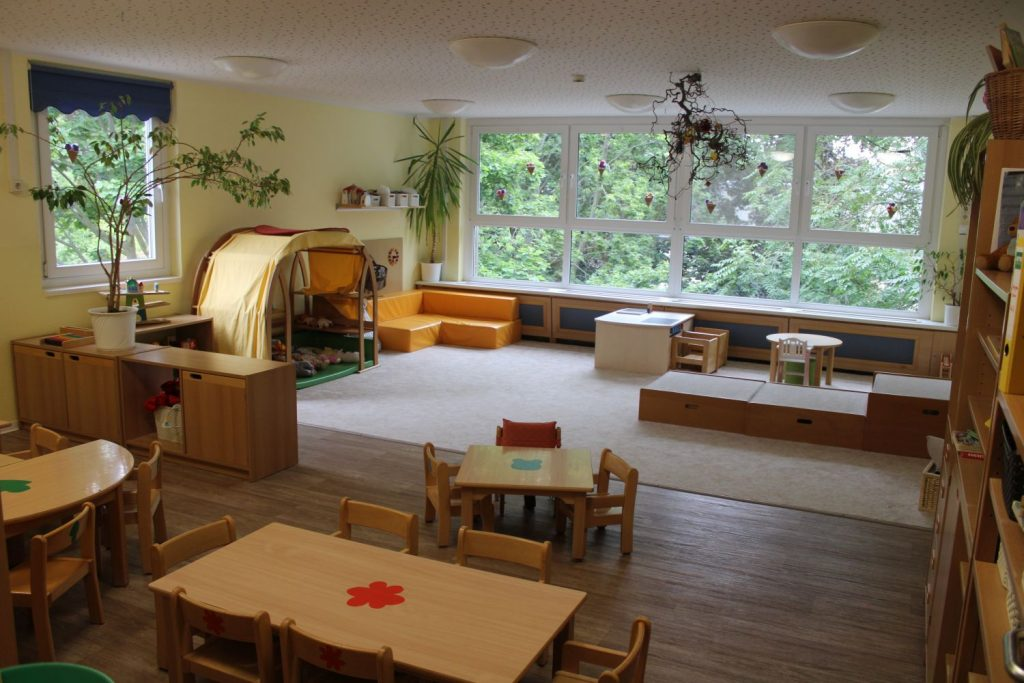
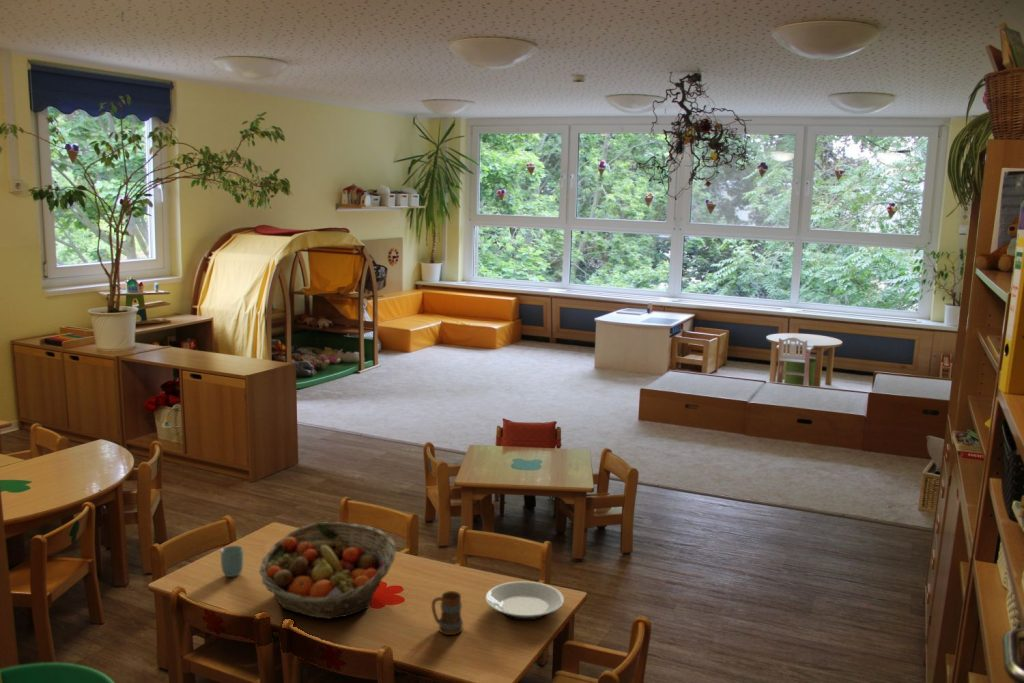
+ plate [485,580,565,621]
+ cup [220,545,244,578]
+ mug [431,590,464,636]
+ fruit basket [258,521,397,620]
